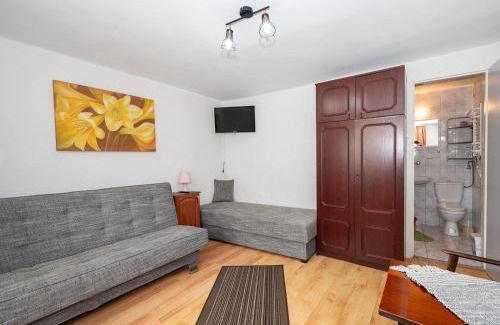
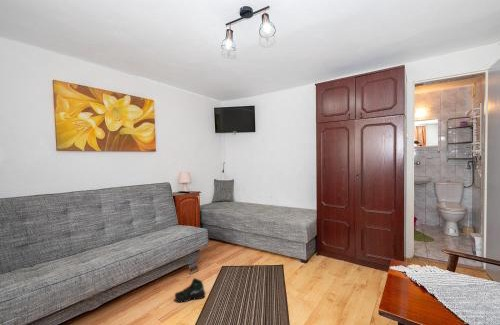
+ sneaker [174,277,206,303]
